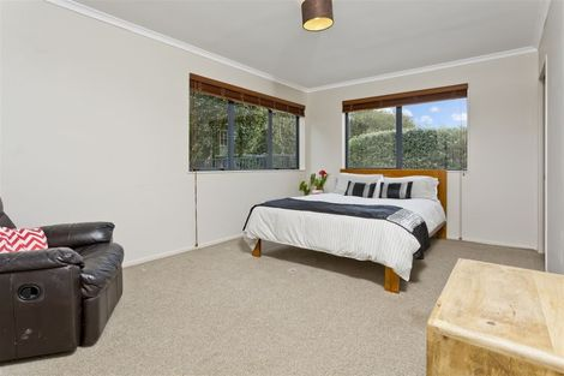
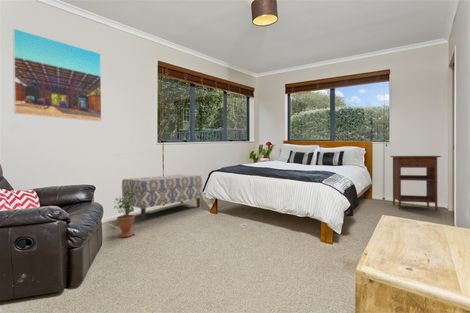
+ potted plant [113,189,136,238]
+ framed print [12,28,102,122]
+ nightstand [389,155,442,212]
+ bench [121,173,203,221]
